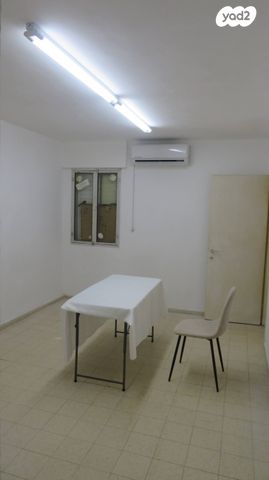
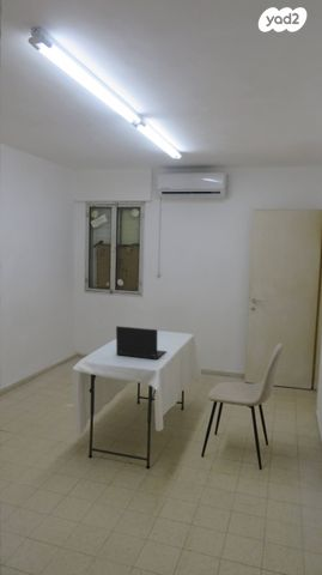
+ laptop [115,325,168,361]
